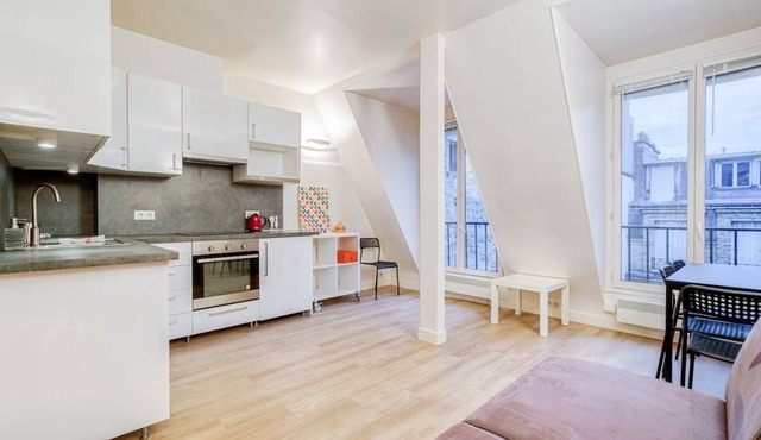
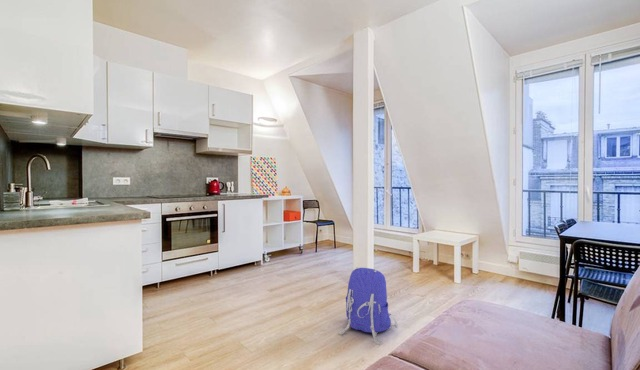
+ backpack [338,266,399,345]
